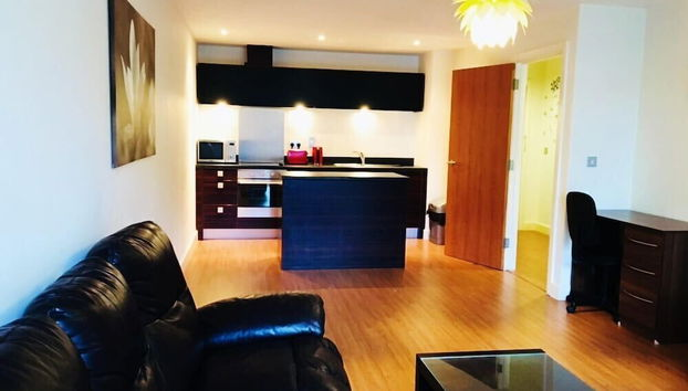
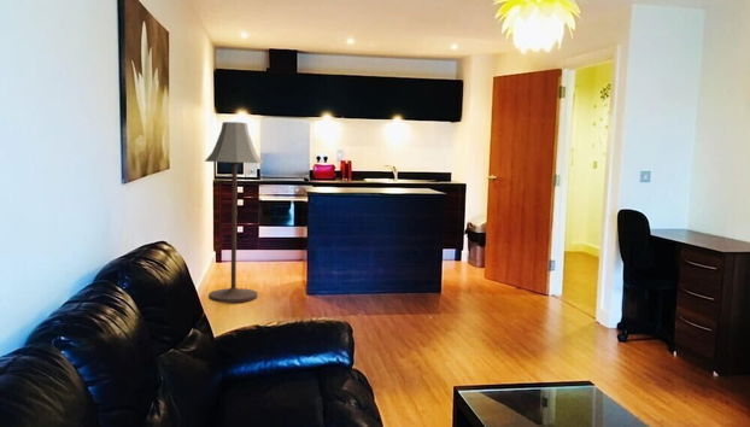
+ floor lamp [204,121,264,304]
